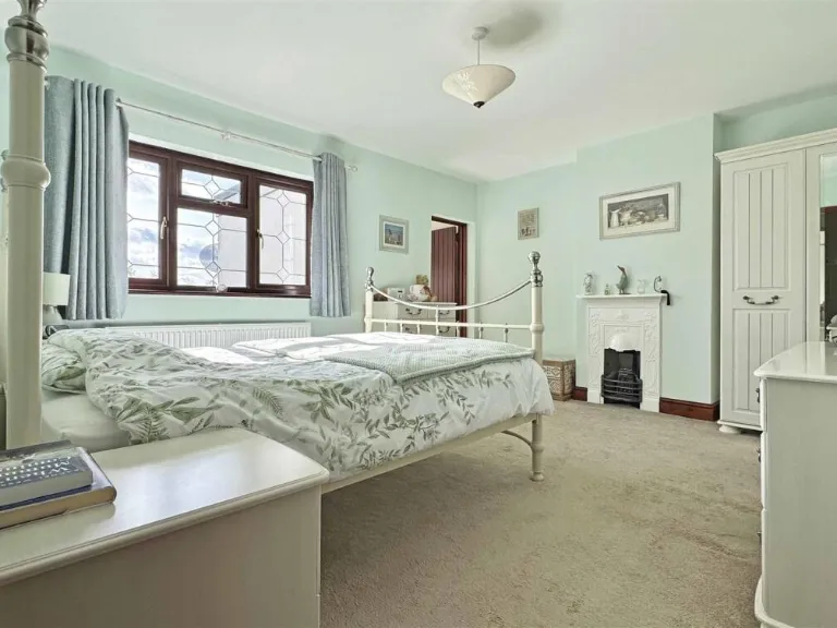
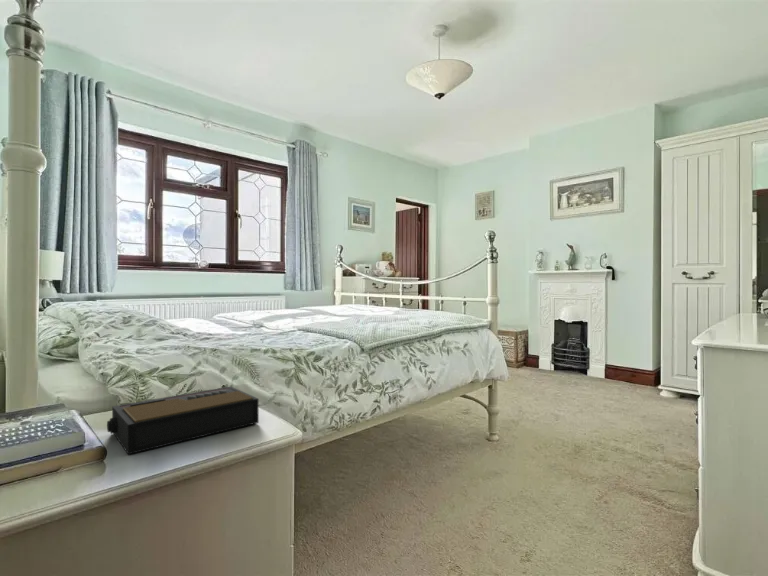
+ alarm clock [106,385,260,456]
